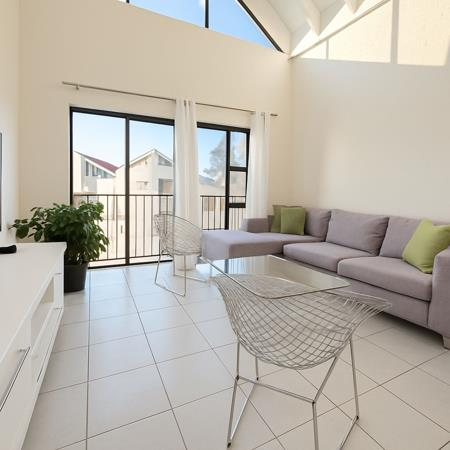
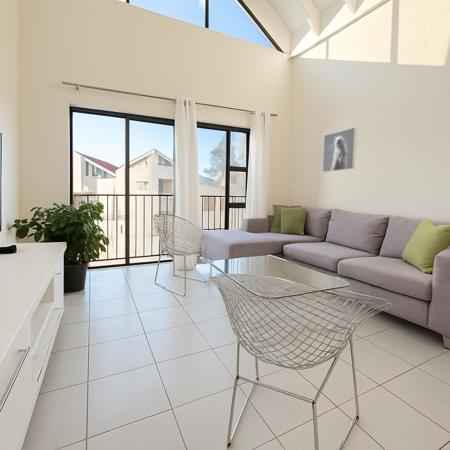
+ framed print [322,126,358,173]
